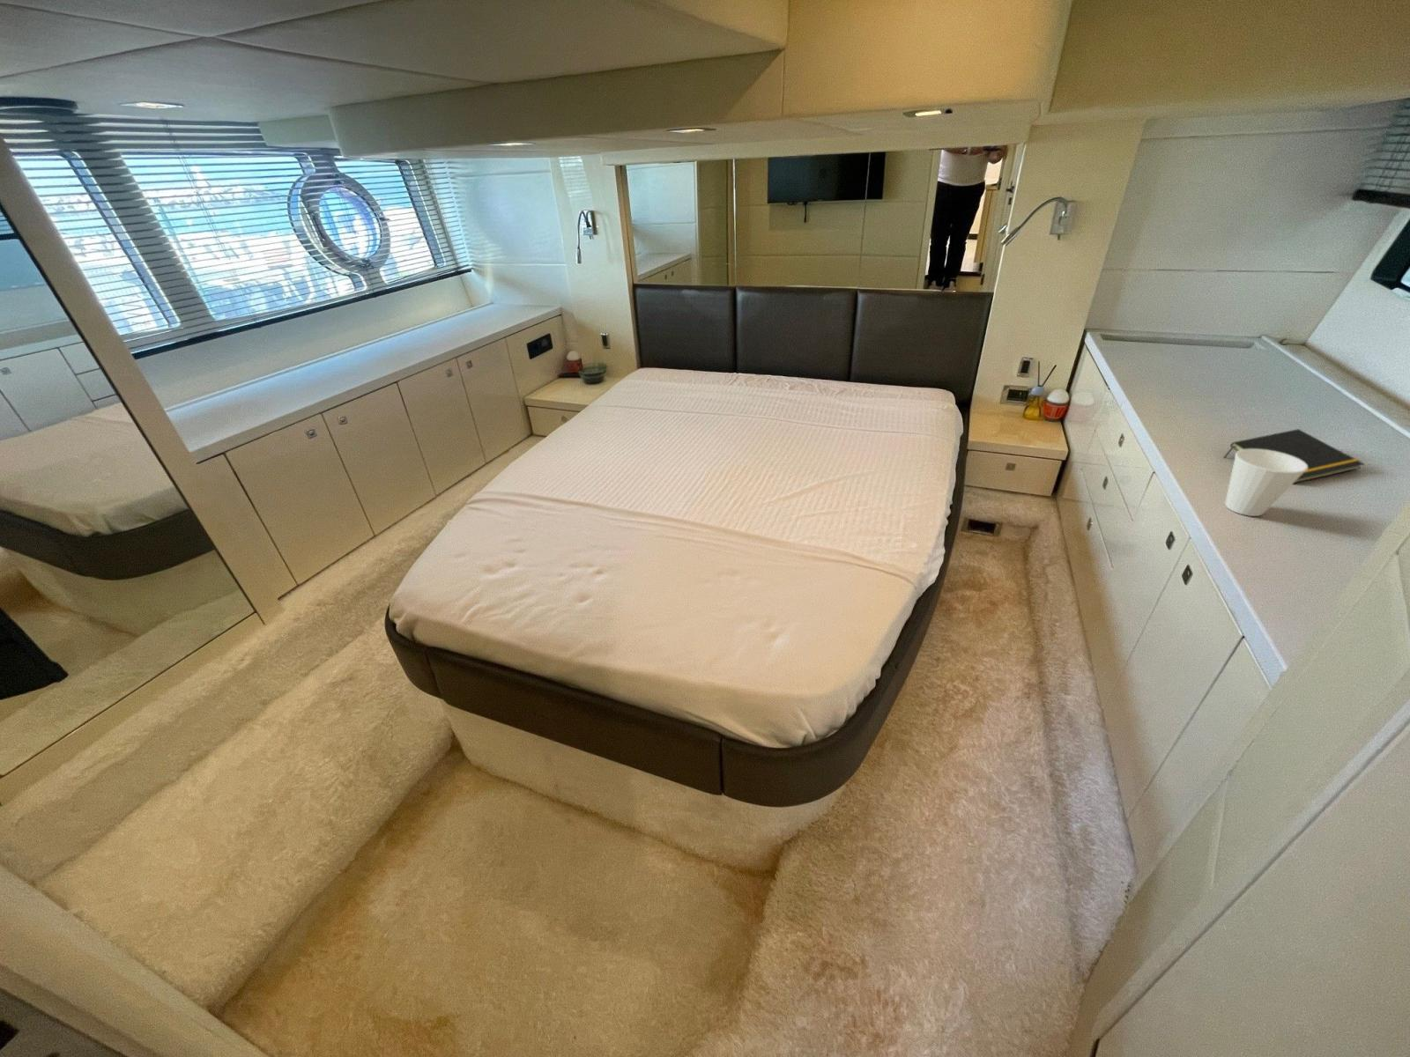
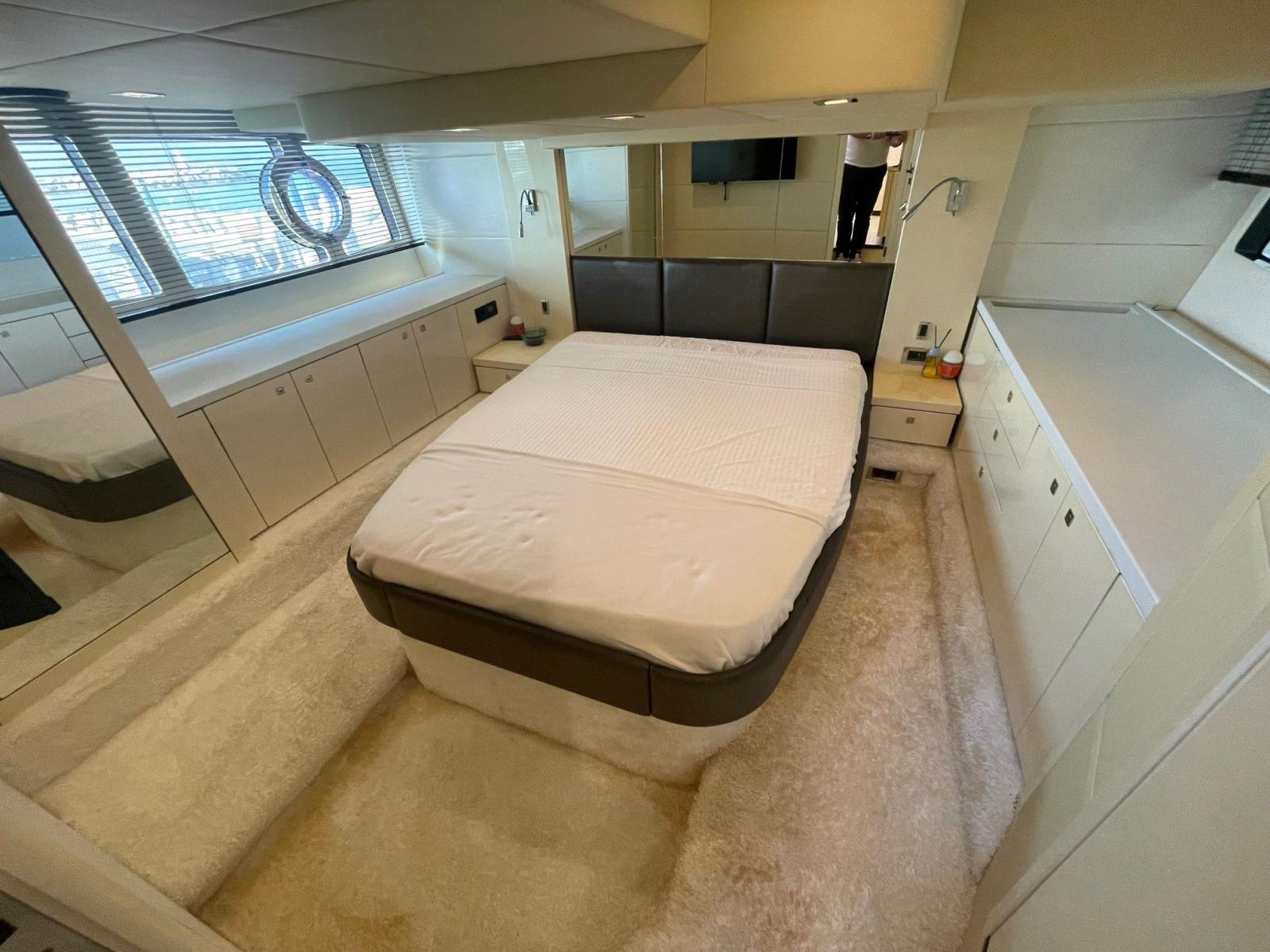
- notepad [1222,429,1366,484]
- cup [1225,450,1308,517]
